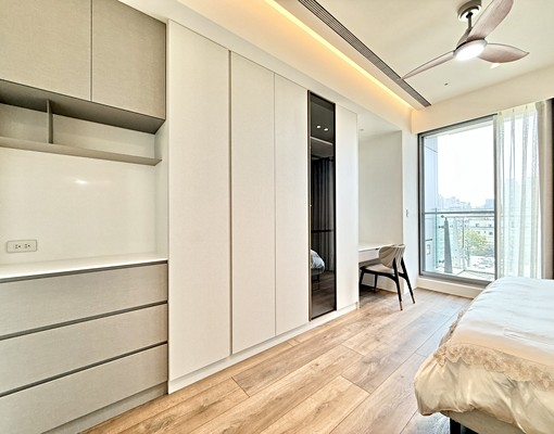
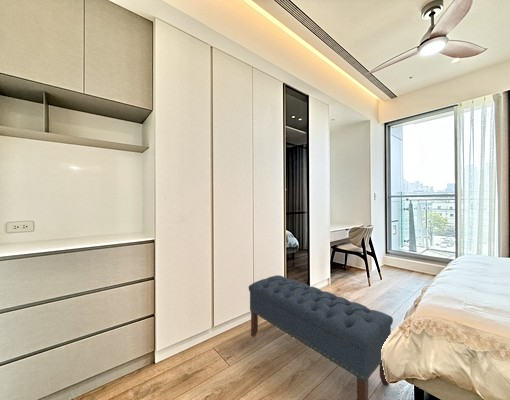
+ bench [248,274,394,400]
